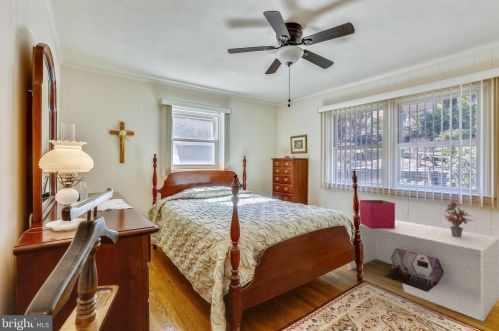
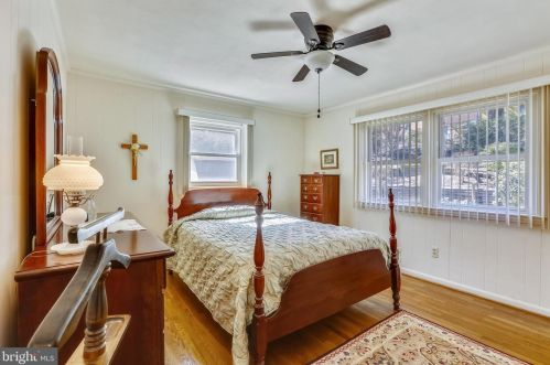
- potted plant [442,194,474,237]
- storage bin [359,199,396,229]
- storage bench [347,219,499,322]
